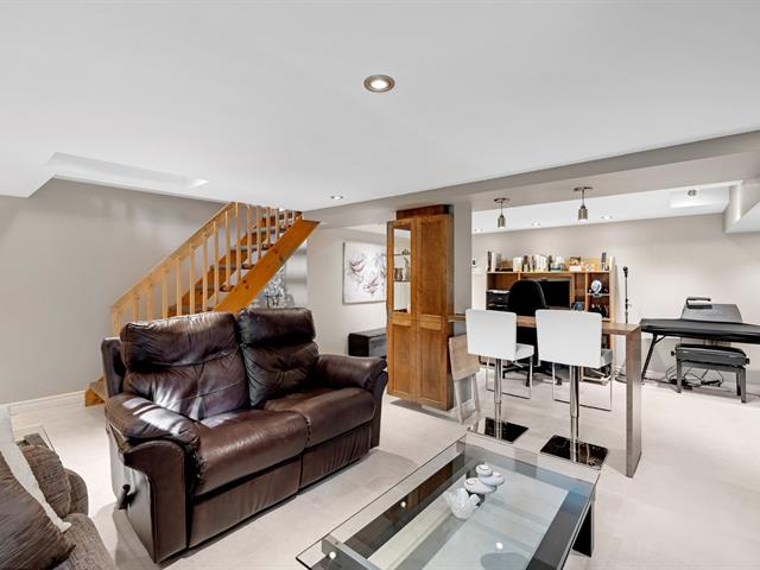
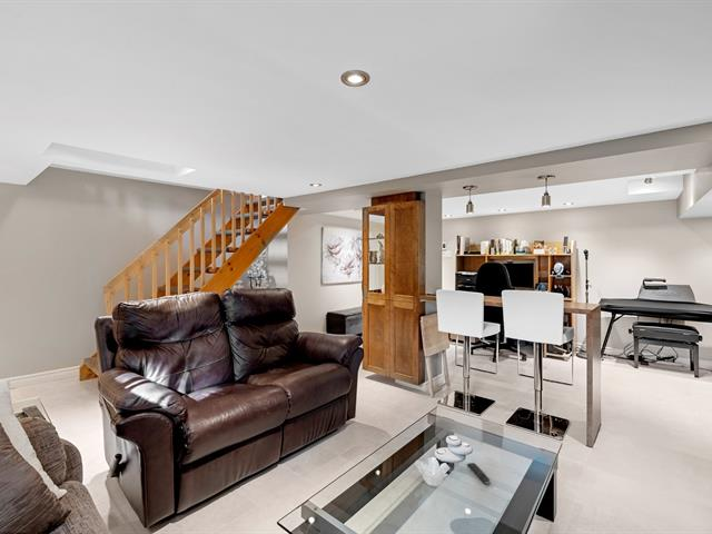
+ remote control [466,462,491,485]
